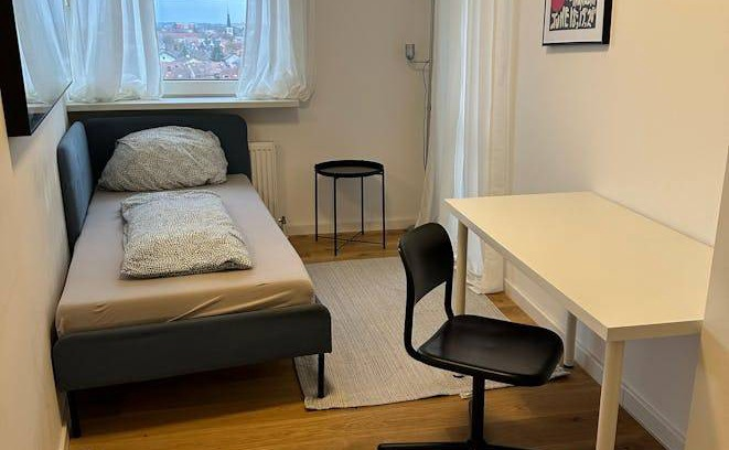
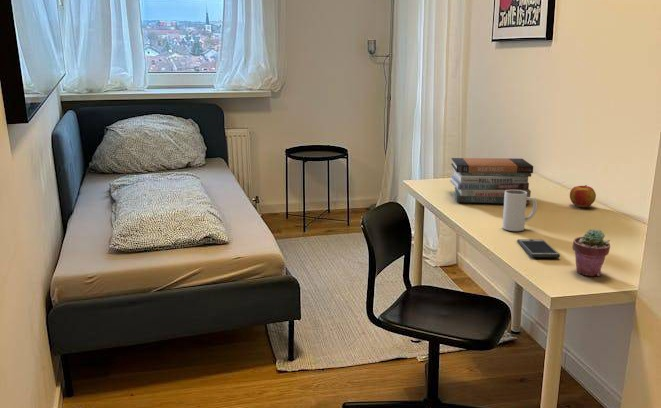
+ book stack [449,157,534,205]
+ smartphone [516,238,561,258]
+ apple [569,184,597,208]
+ potted succulent [571,228,611,277]
+ mug [501,190,538,232]
